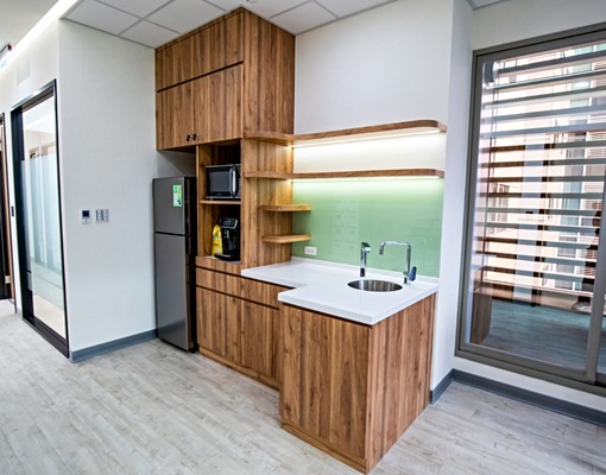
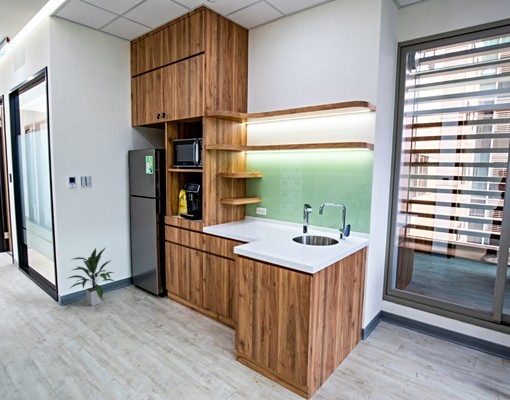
+ indoor plant [65,246,116,307]
